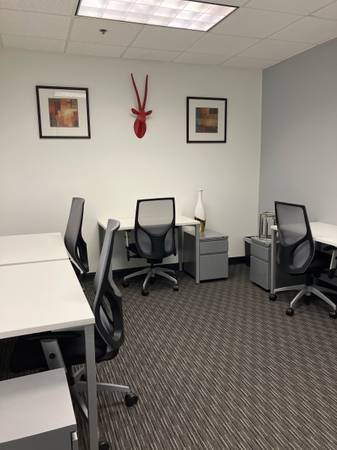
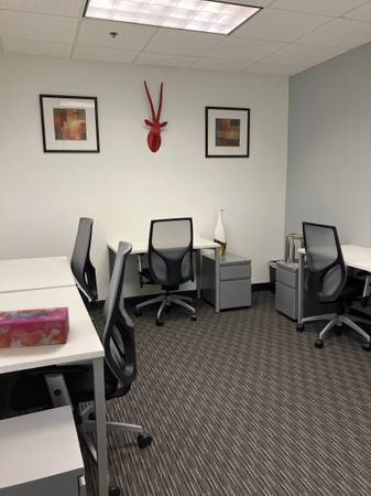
+ tissue box [0,305,70,349]
